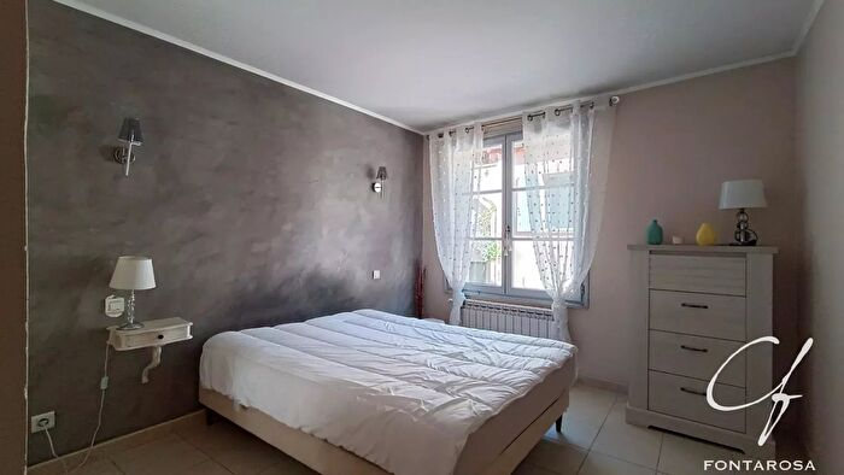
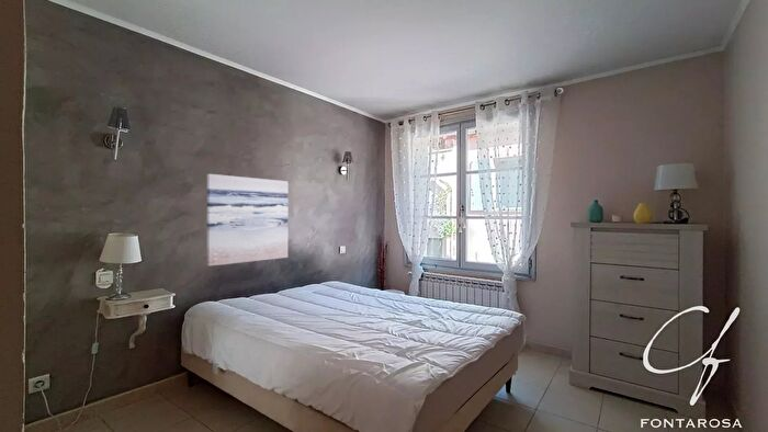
+ wall art [206,173,289,268]
